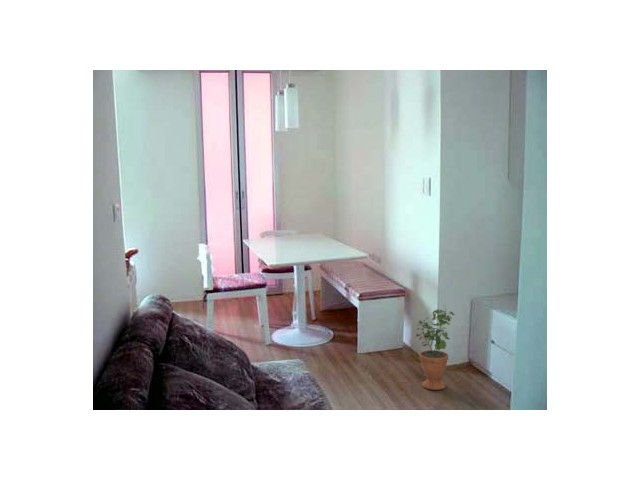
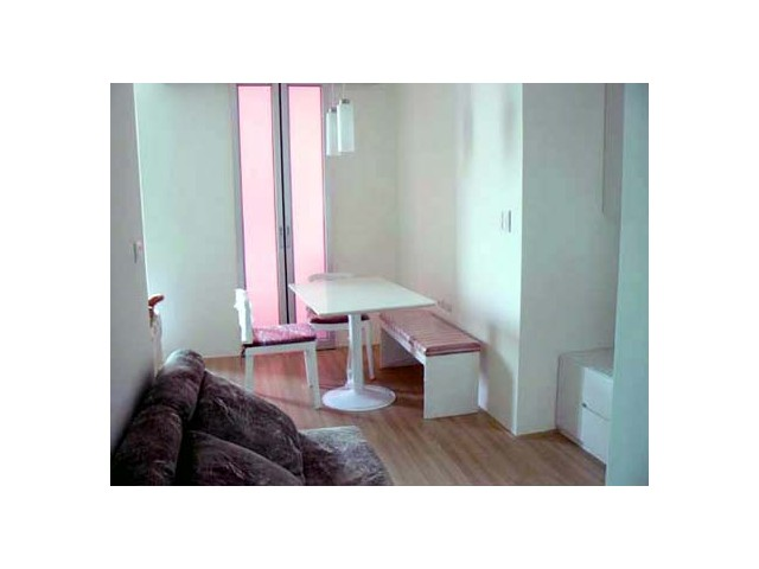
- potted plant [414,304,456,391]
